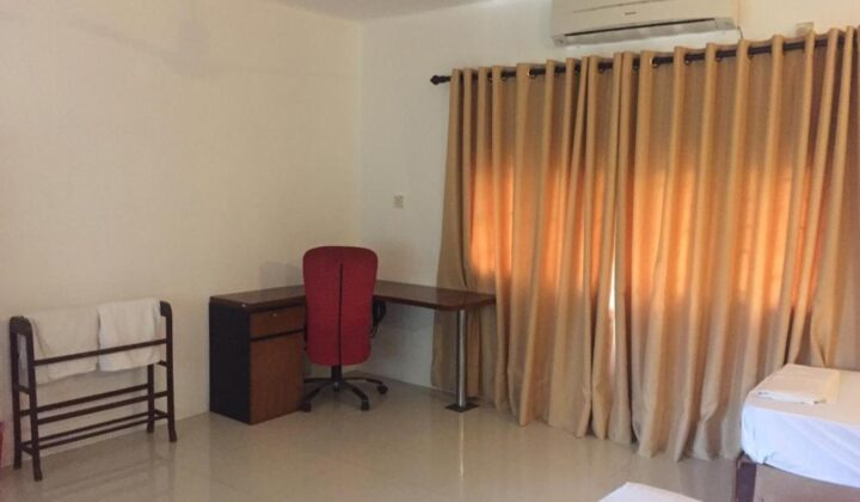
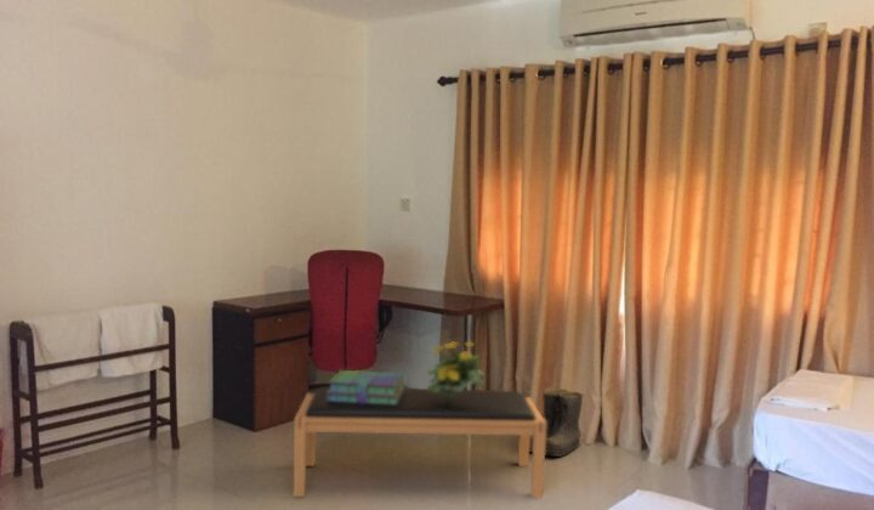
+ flowering plant [426,340,486,402]
+ stack of books [327,369,405,404]
+ bench [293,386,546,499]
+ boots [529,387,585,458]
